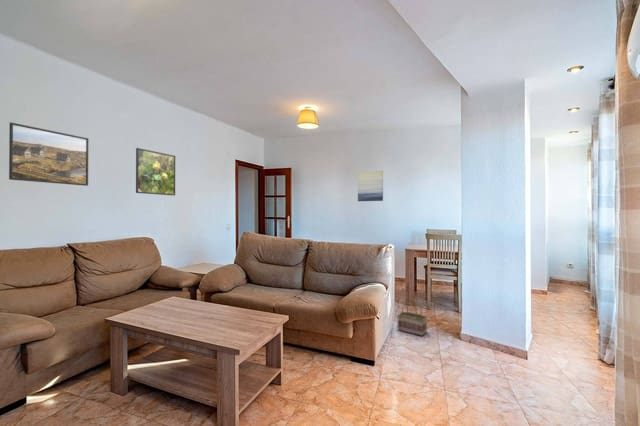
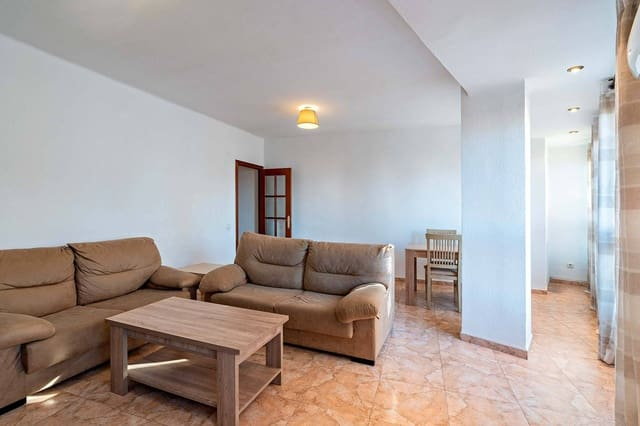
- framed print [8,121,89,187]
- basket [396,299,428,337]
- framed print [135,147,176,197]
- wall art [357,170,384,202]
